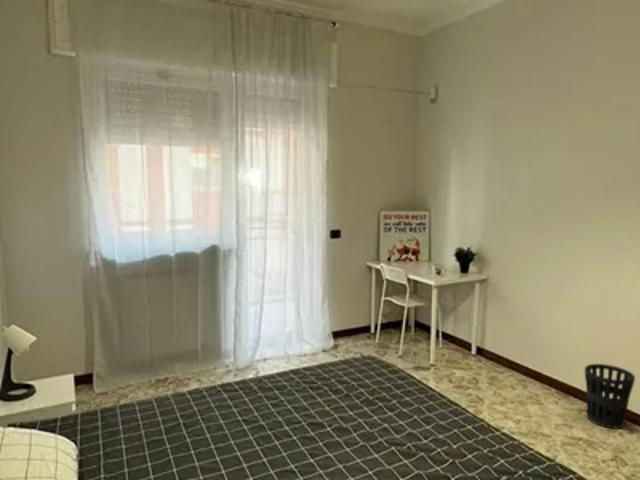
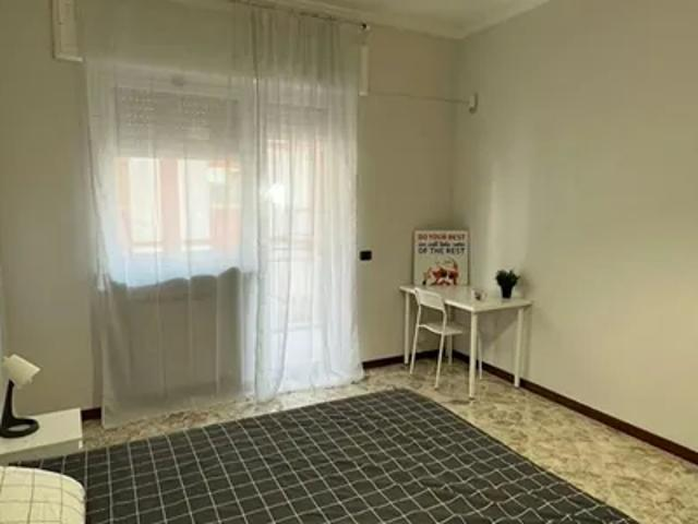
- wastebasket [584,363,636,430]
